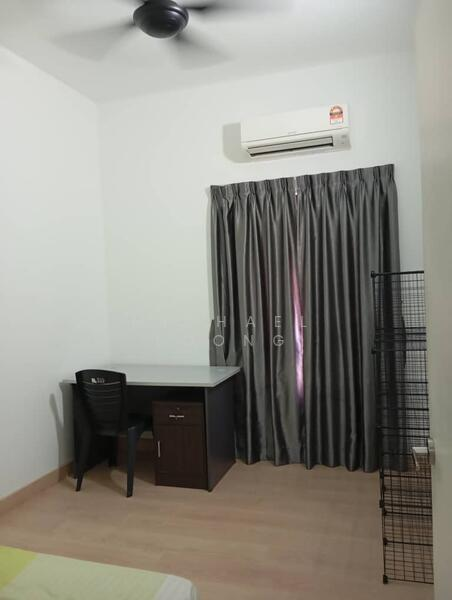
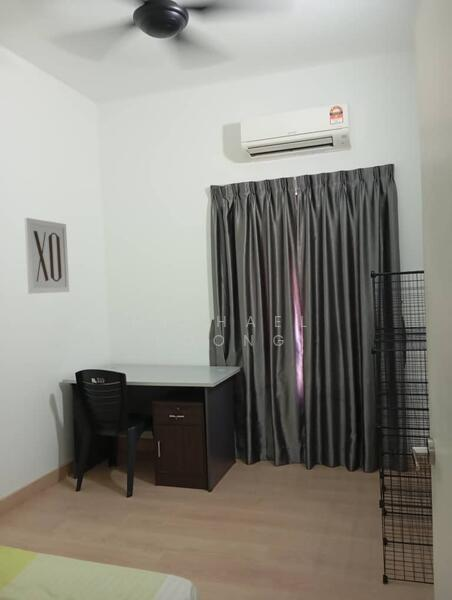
+ wall art [23,217,70,295]
